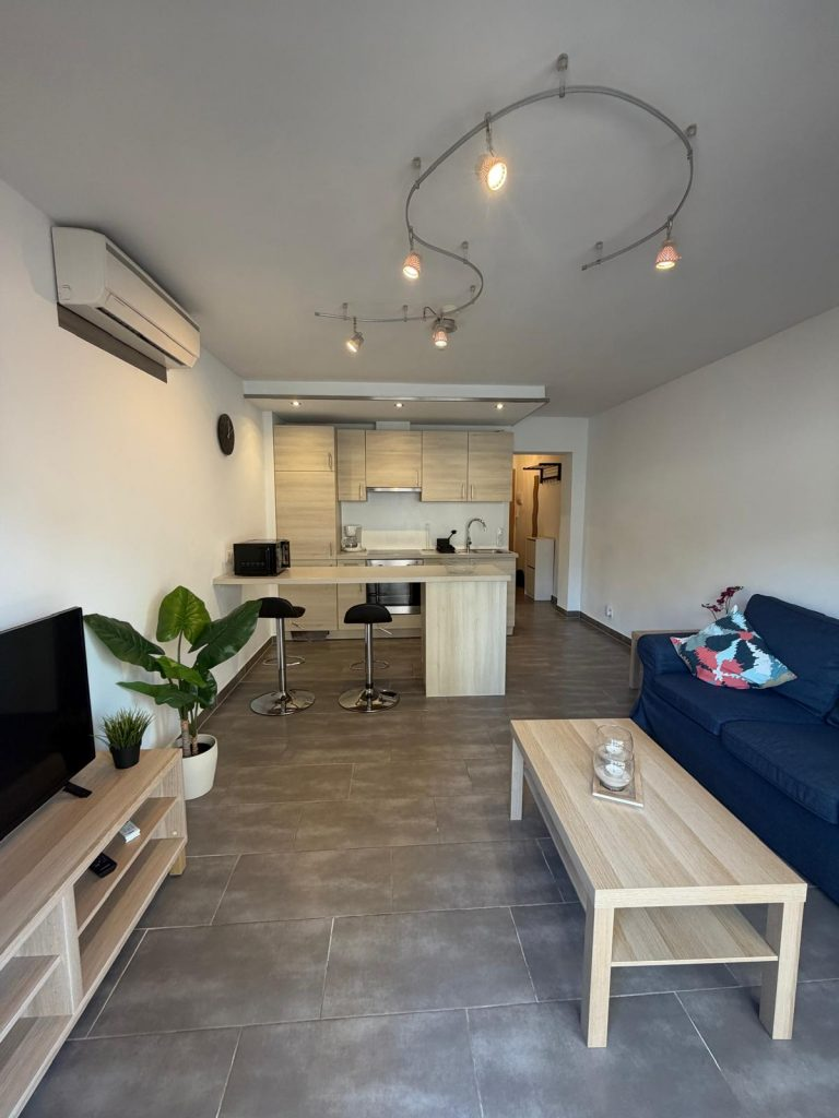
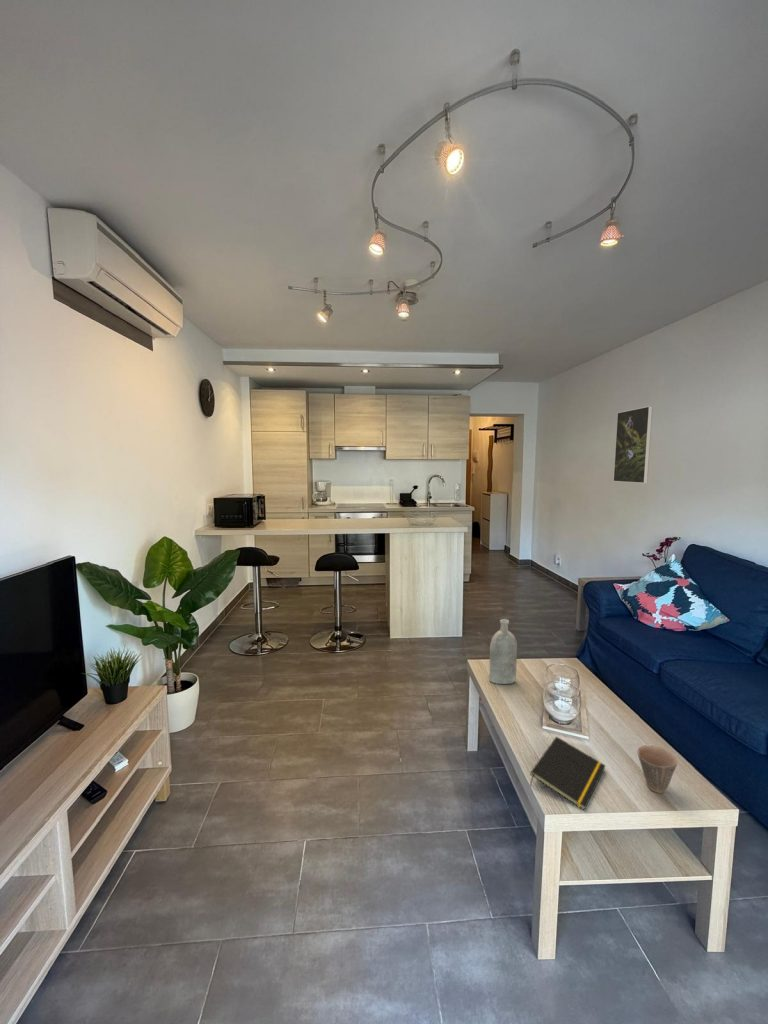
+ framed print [612,405,654,484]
+ notepad [529,736,607,811]
+ bottle [488,618,518,685]
+ cup [636,744,679,794]
